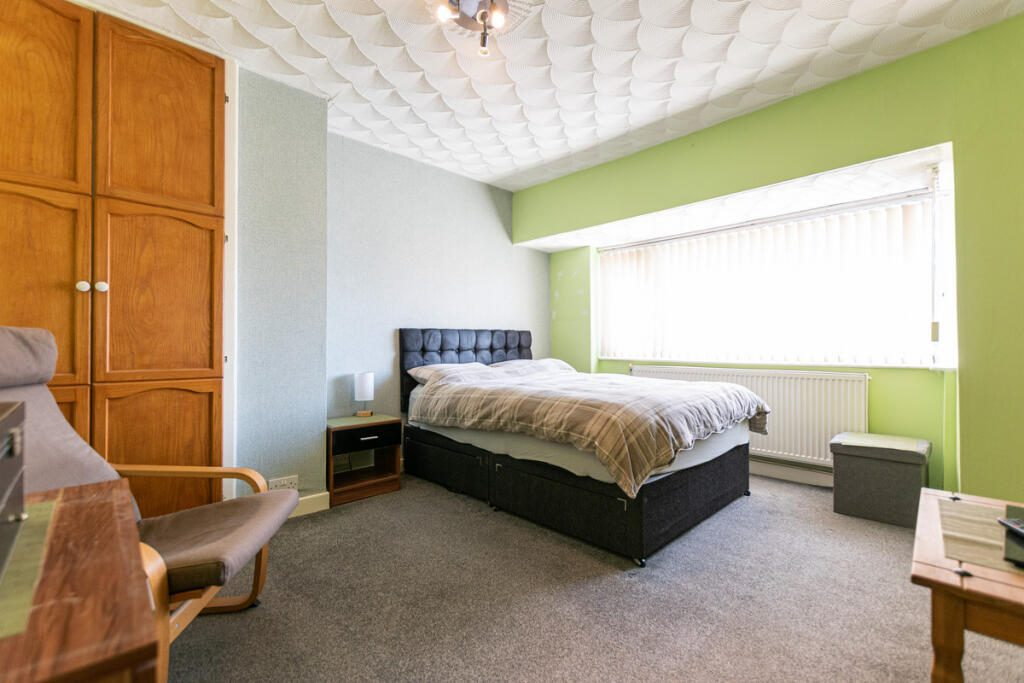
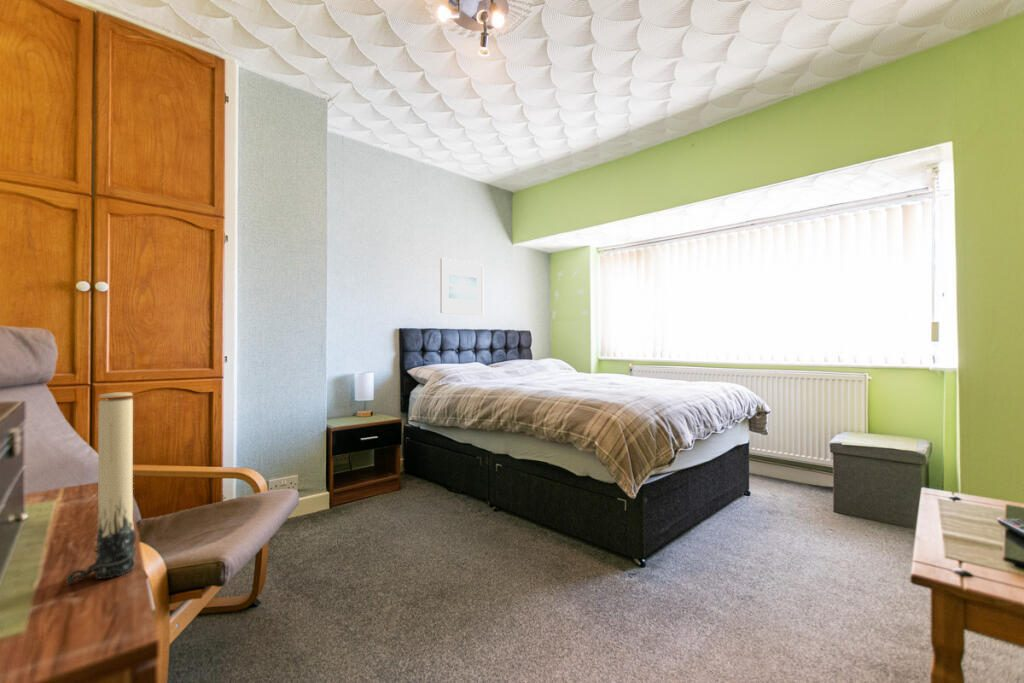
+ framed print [439,257,484,316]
+ candle [65,392,137,584]
